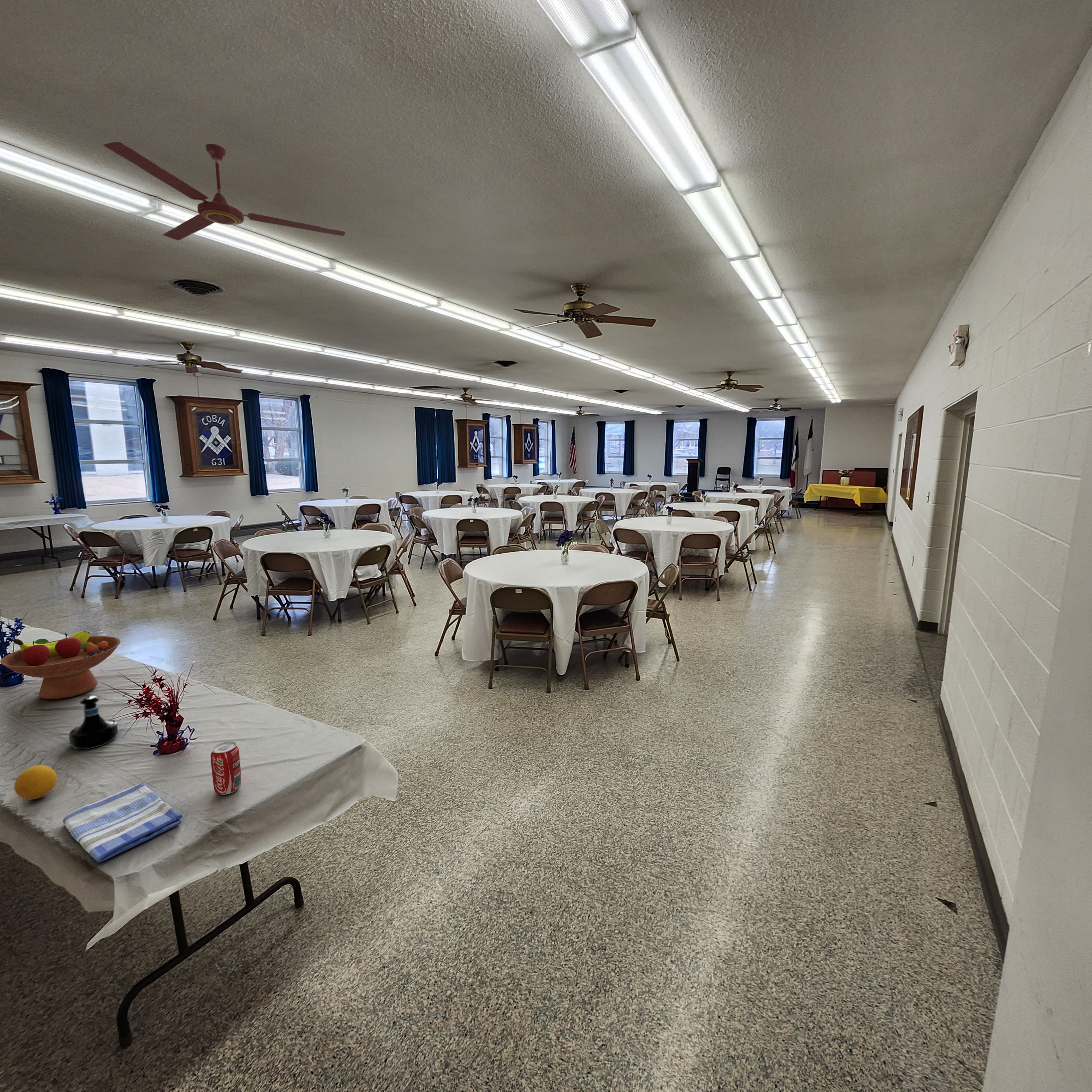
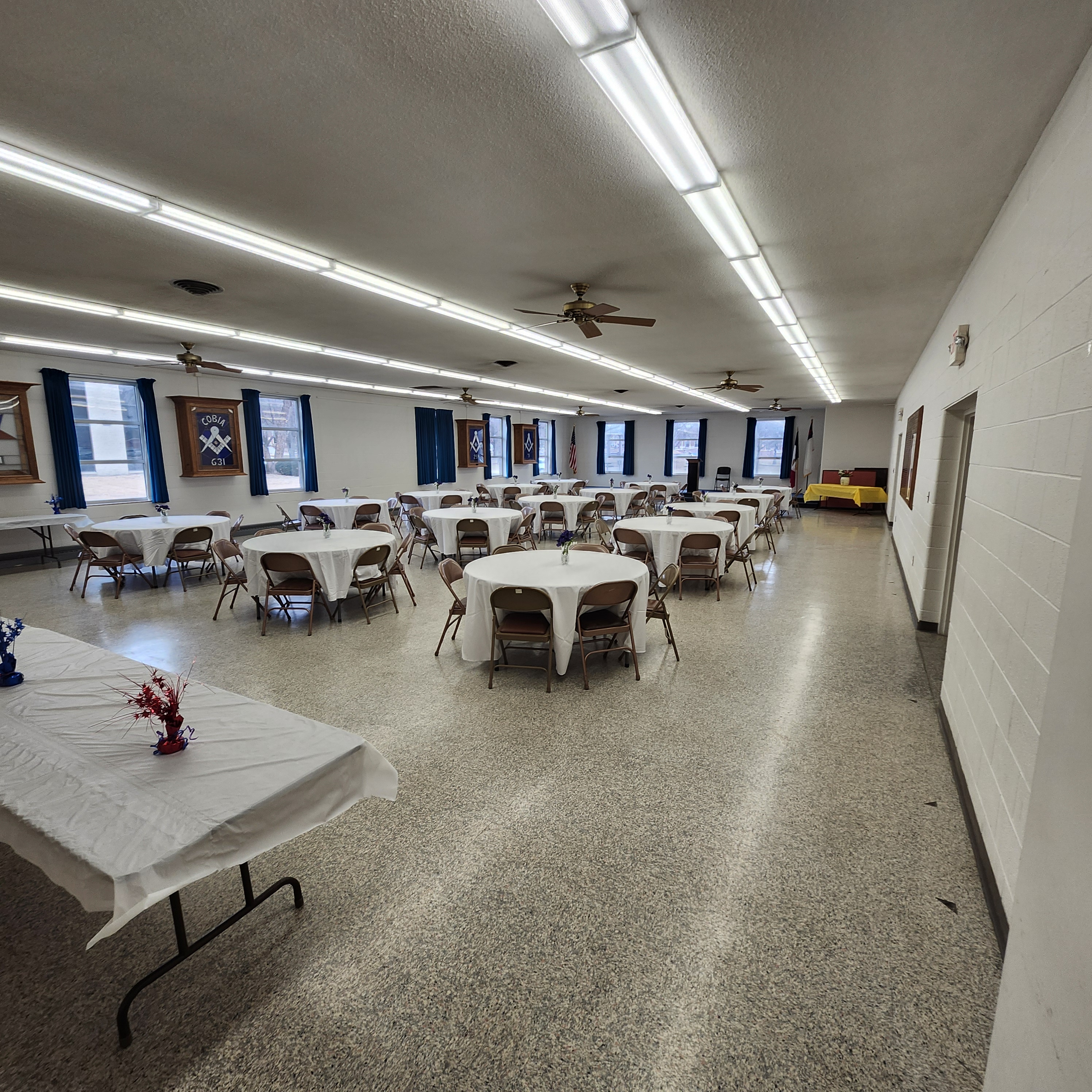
- beverage can [210,741,242,795]
- ceiling fan [103,142,346,241]
- dish towel [62,783,182,862]
- fruit bowl [0,630,121,700]
- fruit [11,765,58,800]
- tequila bottle [68,695,119,750]
